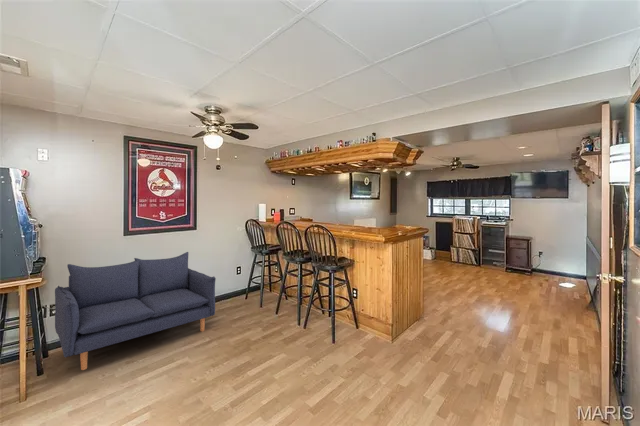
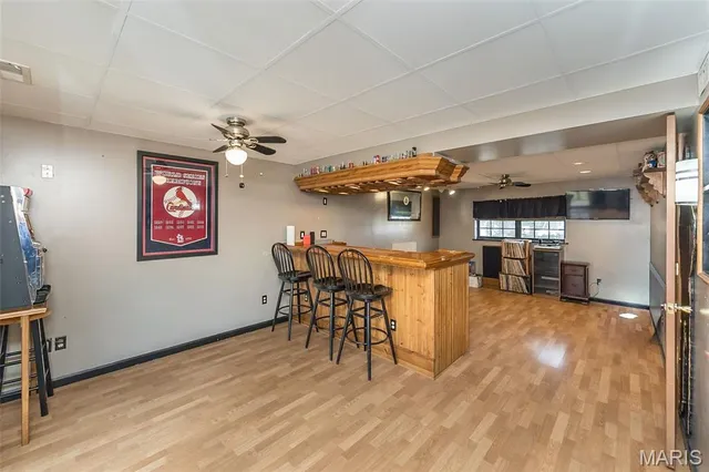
- sofa [54,251,217,371]
